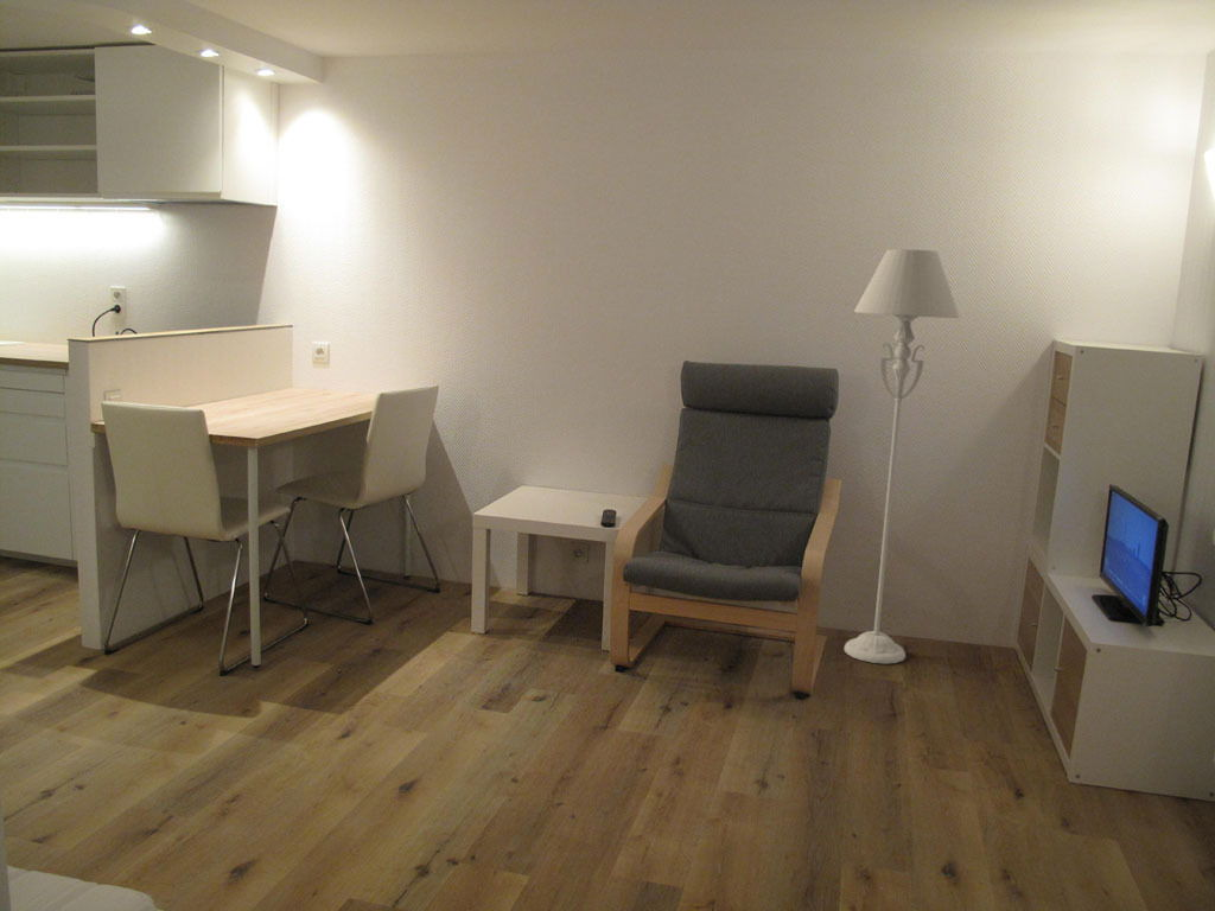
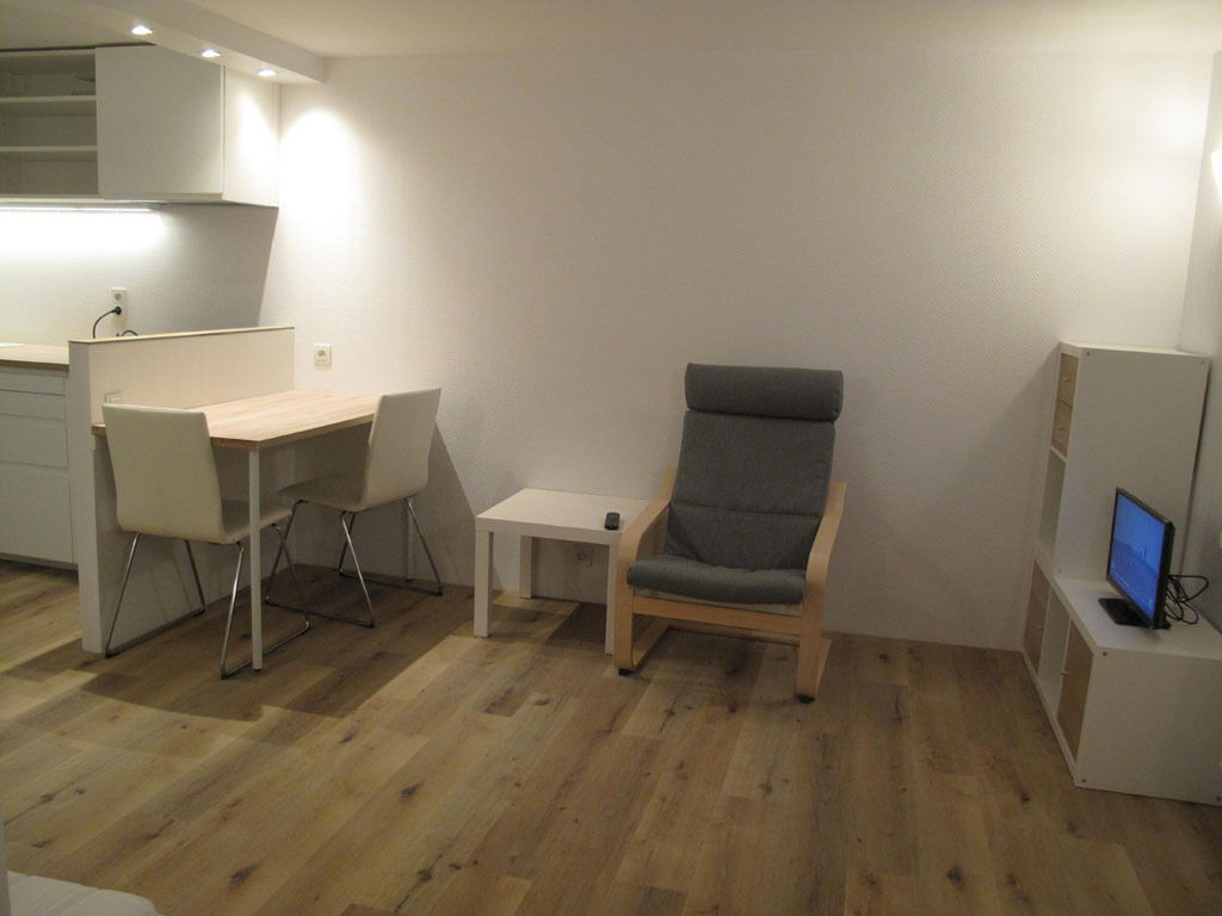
- floor lamp [842,248,960,665]
